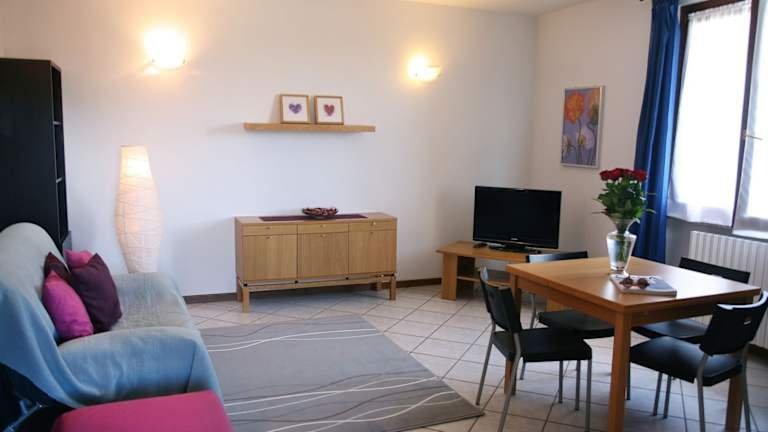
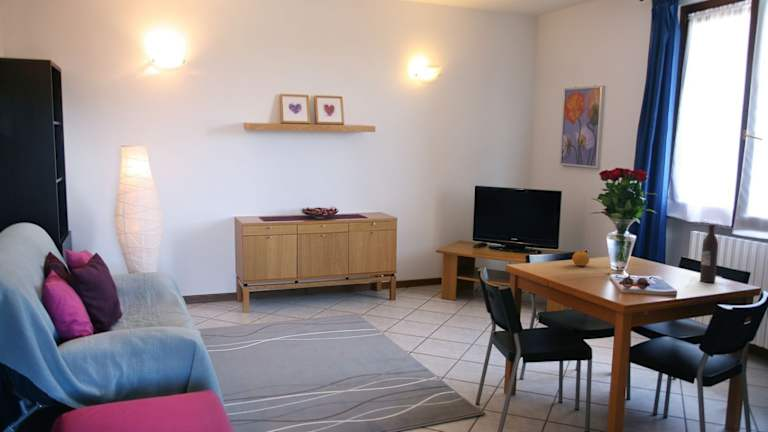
+ fruit [571,248,591,267]
+ wine bottle [699,223,719,283]
